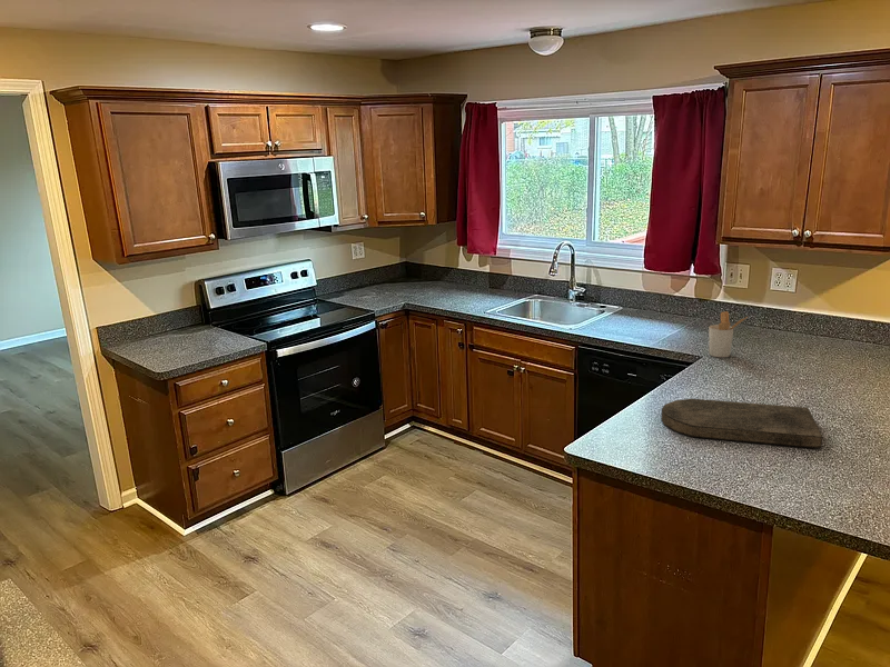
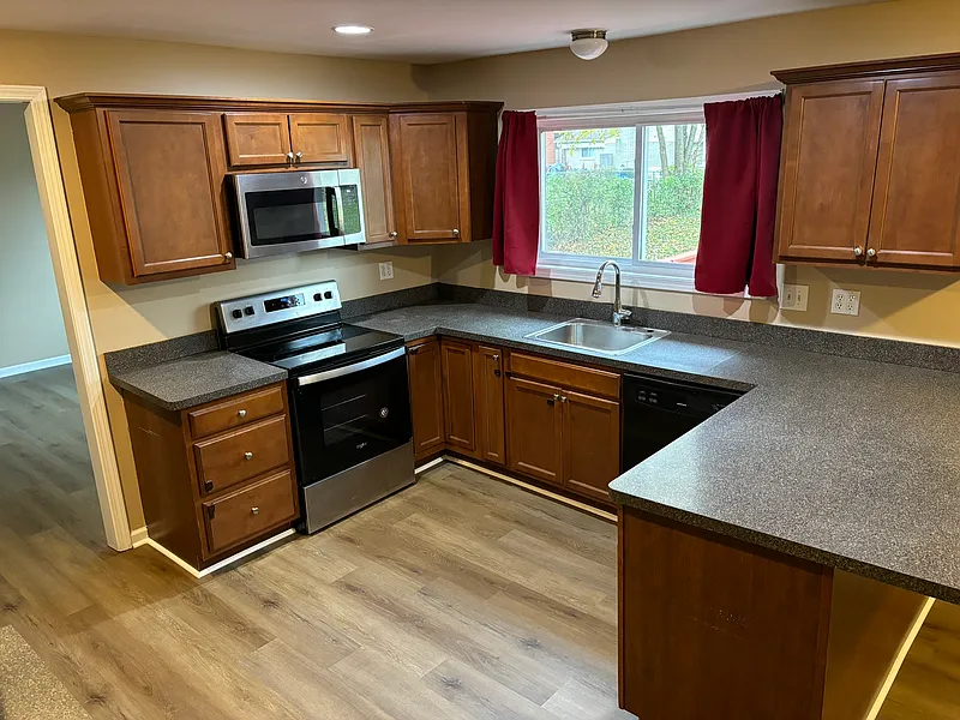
- cutting board [661,398,823,449]
- utensil holder [708,310,749,358]
